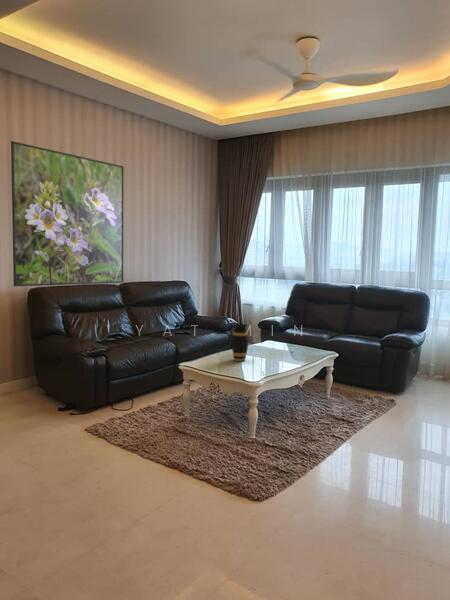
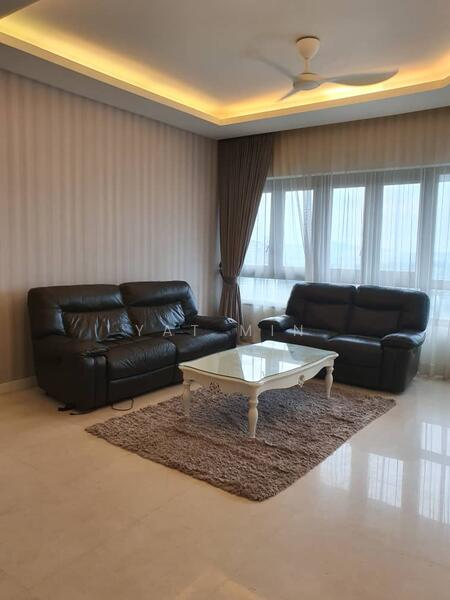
- vase [231,323,249,362]
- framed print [10,140,125,287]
